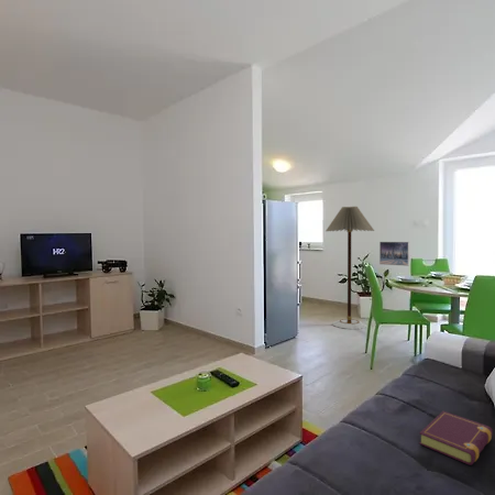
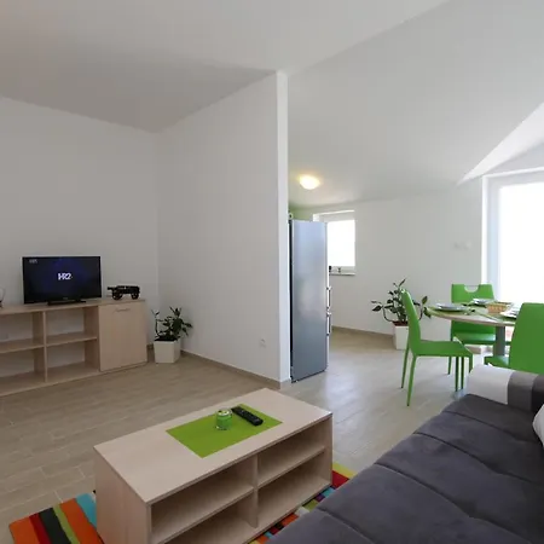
- book [418,410,494,466]
- floor lamp [324,206,375,330]
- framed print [378,241,410,267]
